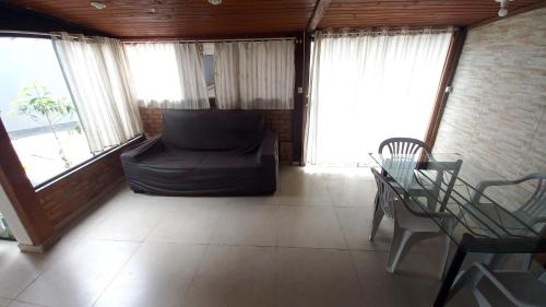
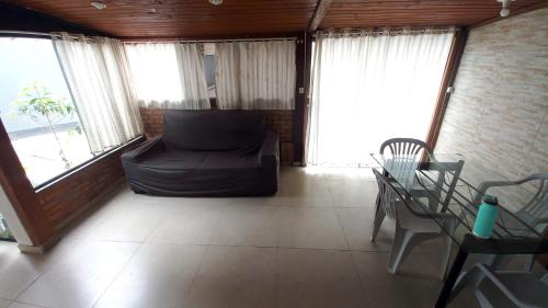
+ thermos bottle [471,194,500,240]
